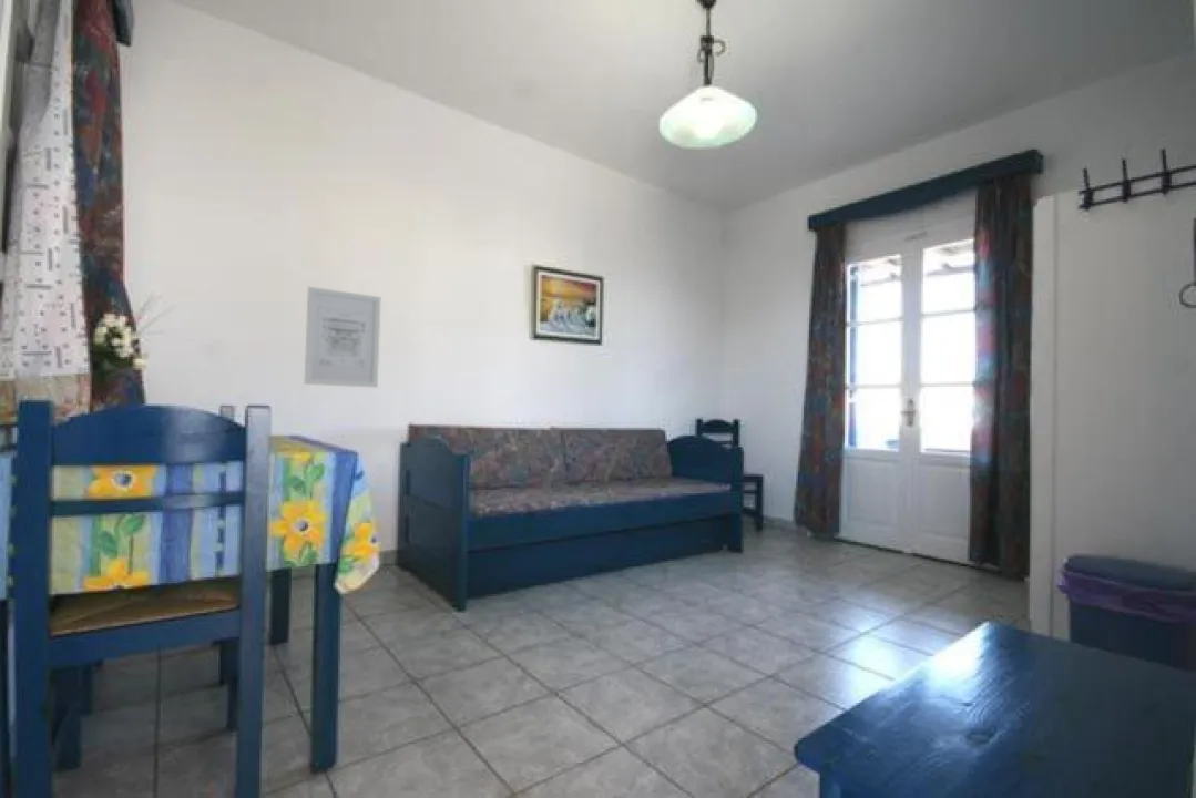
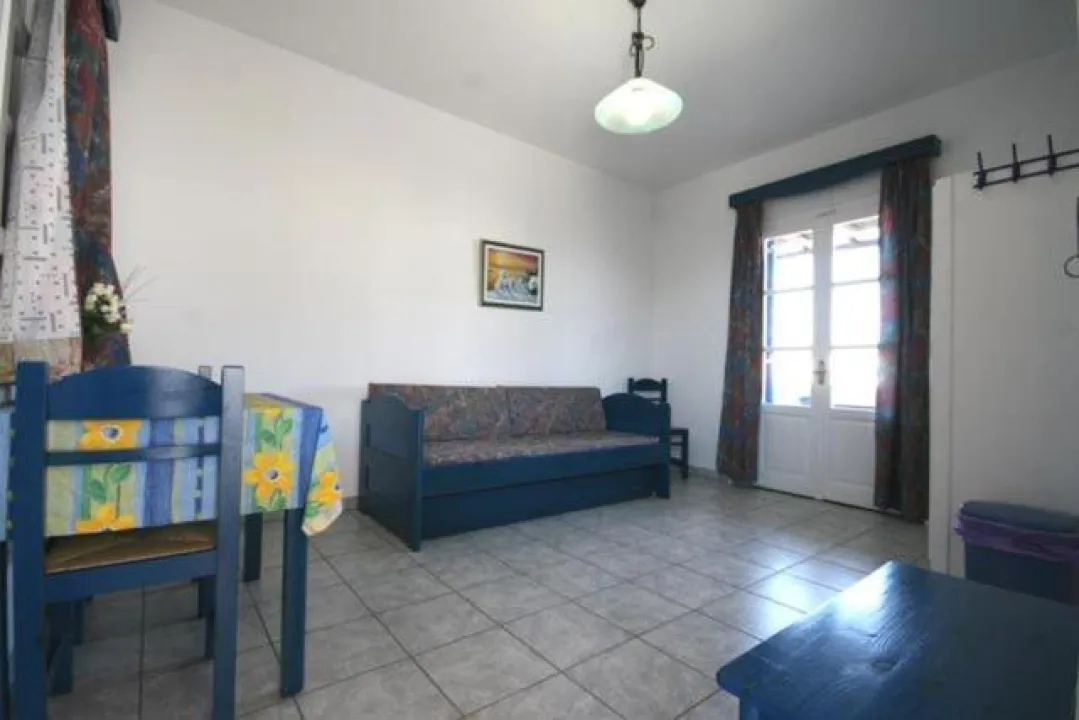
- wall art [304,286,381,389]
